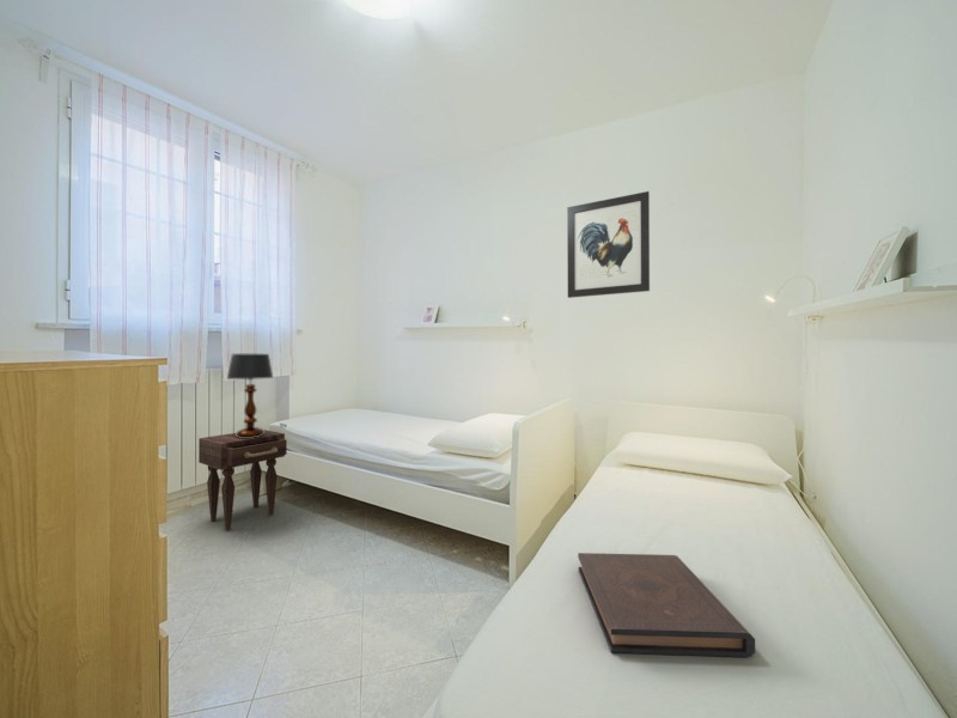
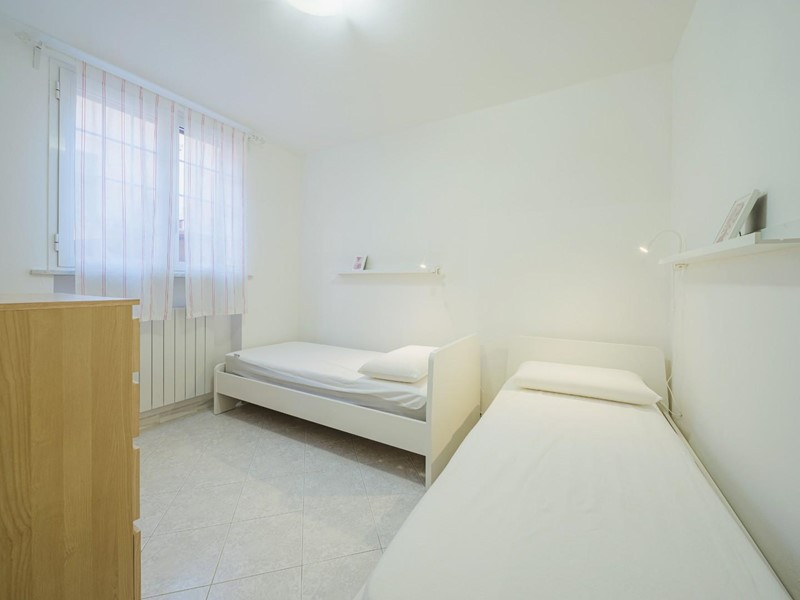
- book [577,552,756,658]
- nightstand [197,428,288,531]
- wall art [566,190,651,299]
- table lamp [226,353,274,438]
